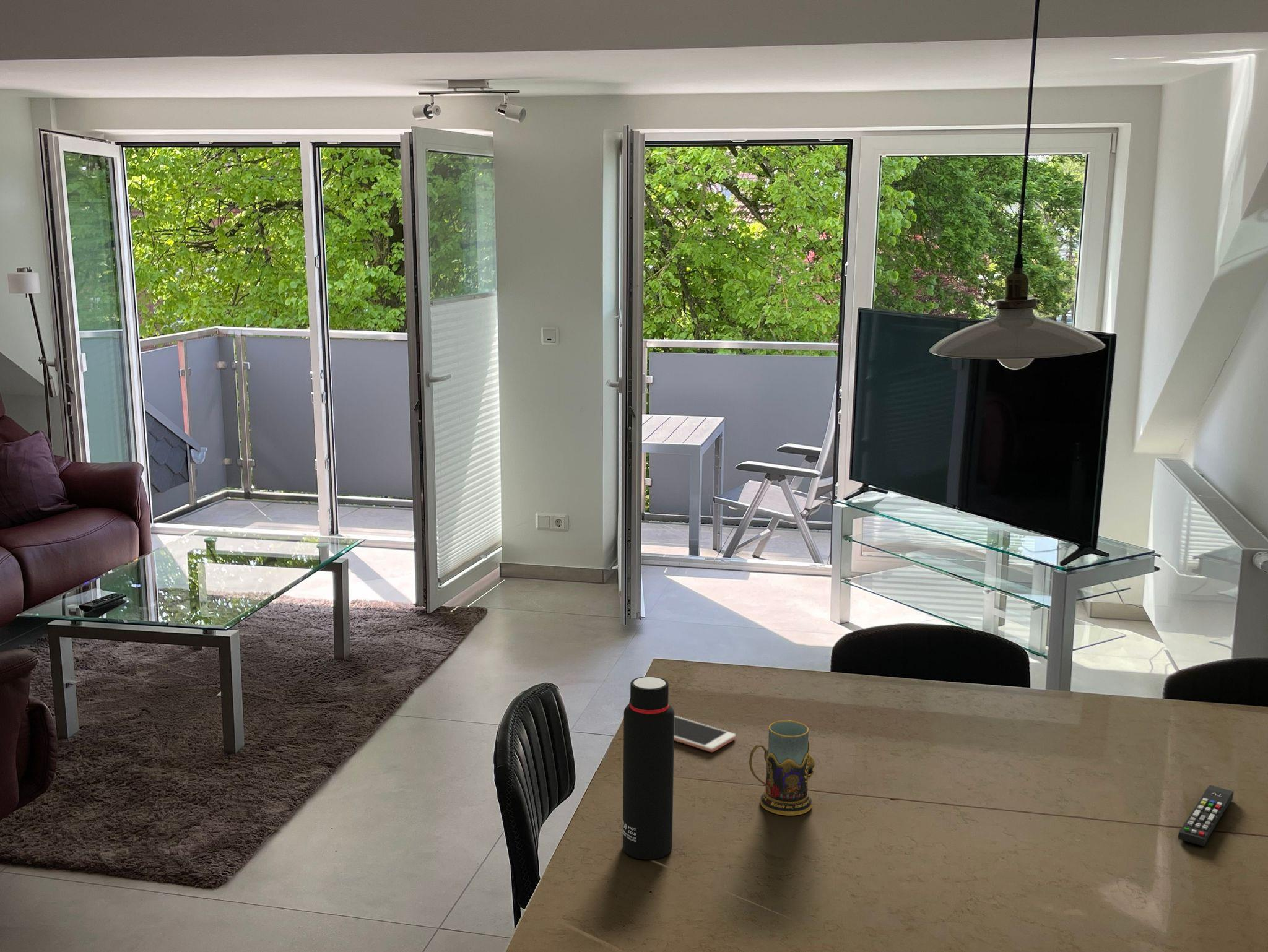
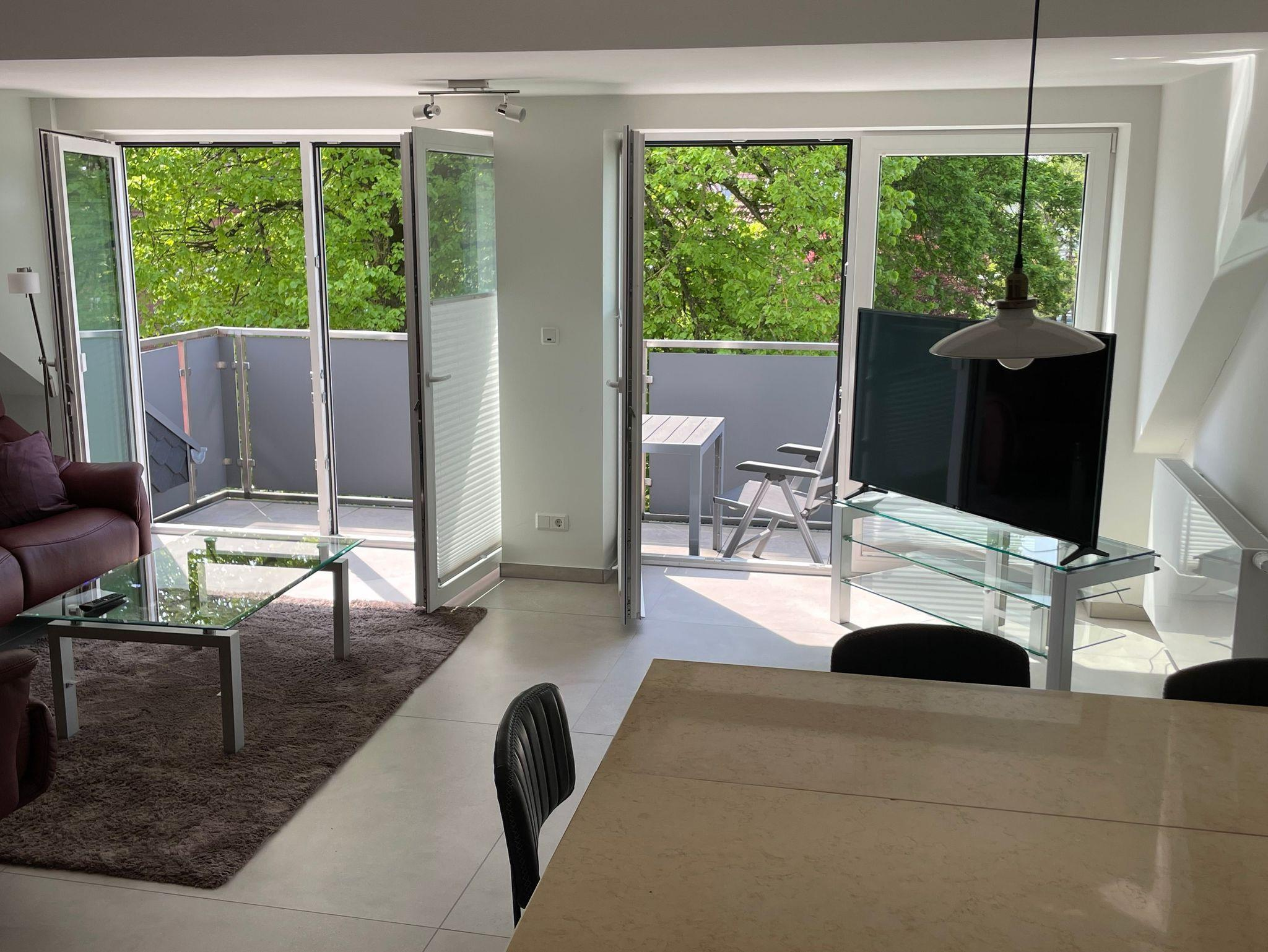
- cell phone [674,715,736,753]
- mug [749,720,815,816]
- remote control [1178,784,1235,847]
- water bottle [622,676,675,860]
